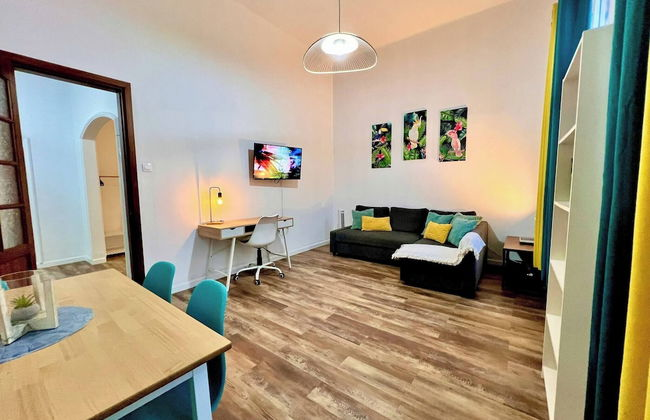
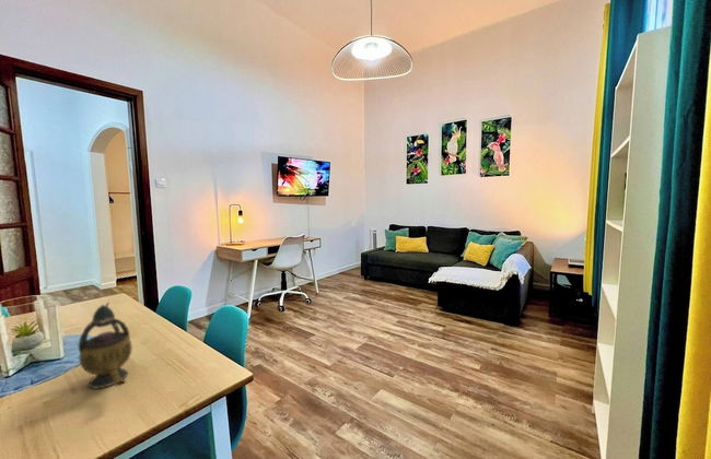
+ teapot [78,302,133,390]
